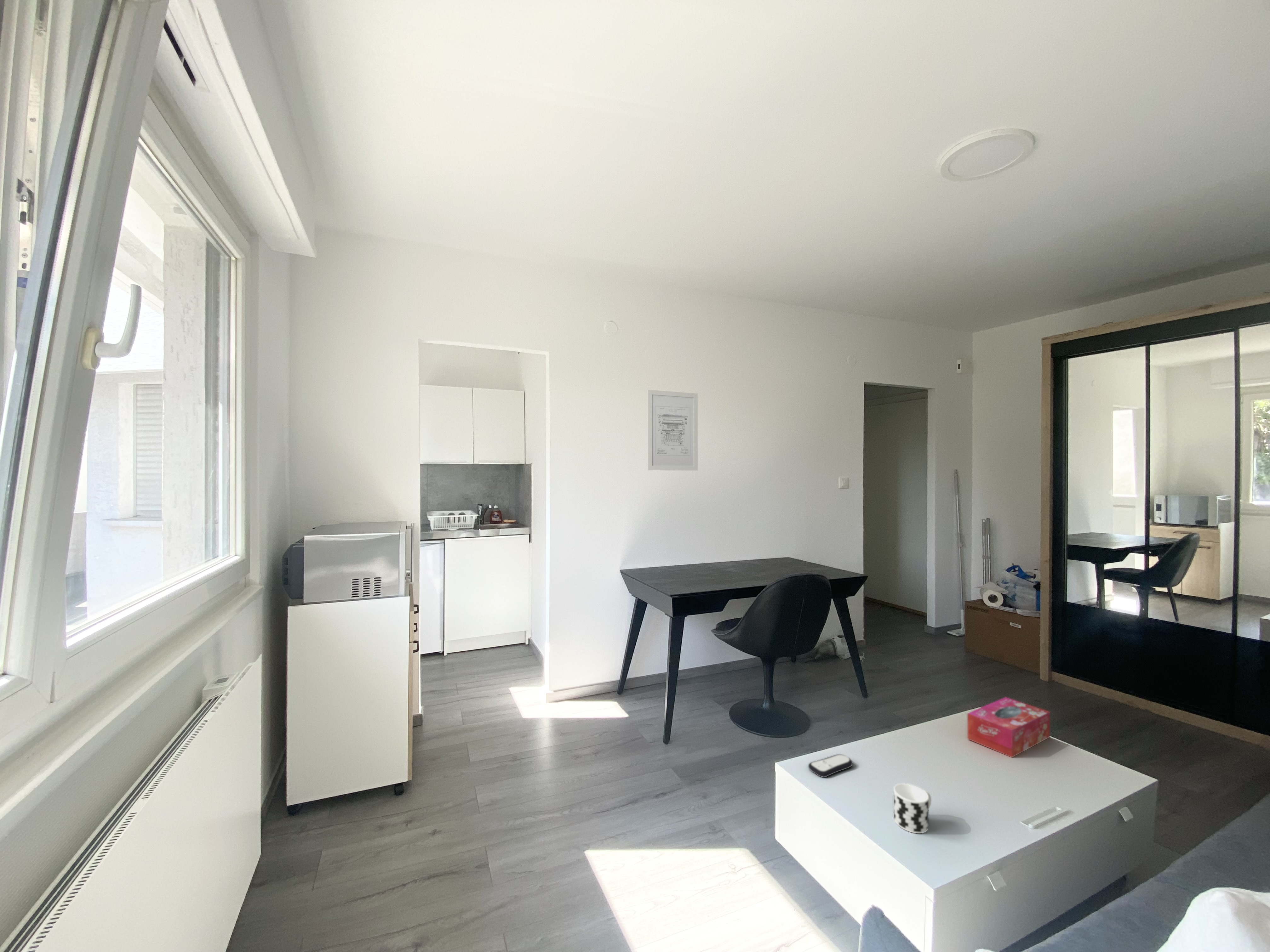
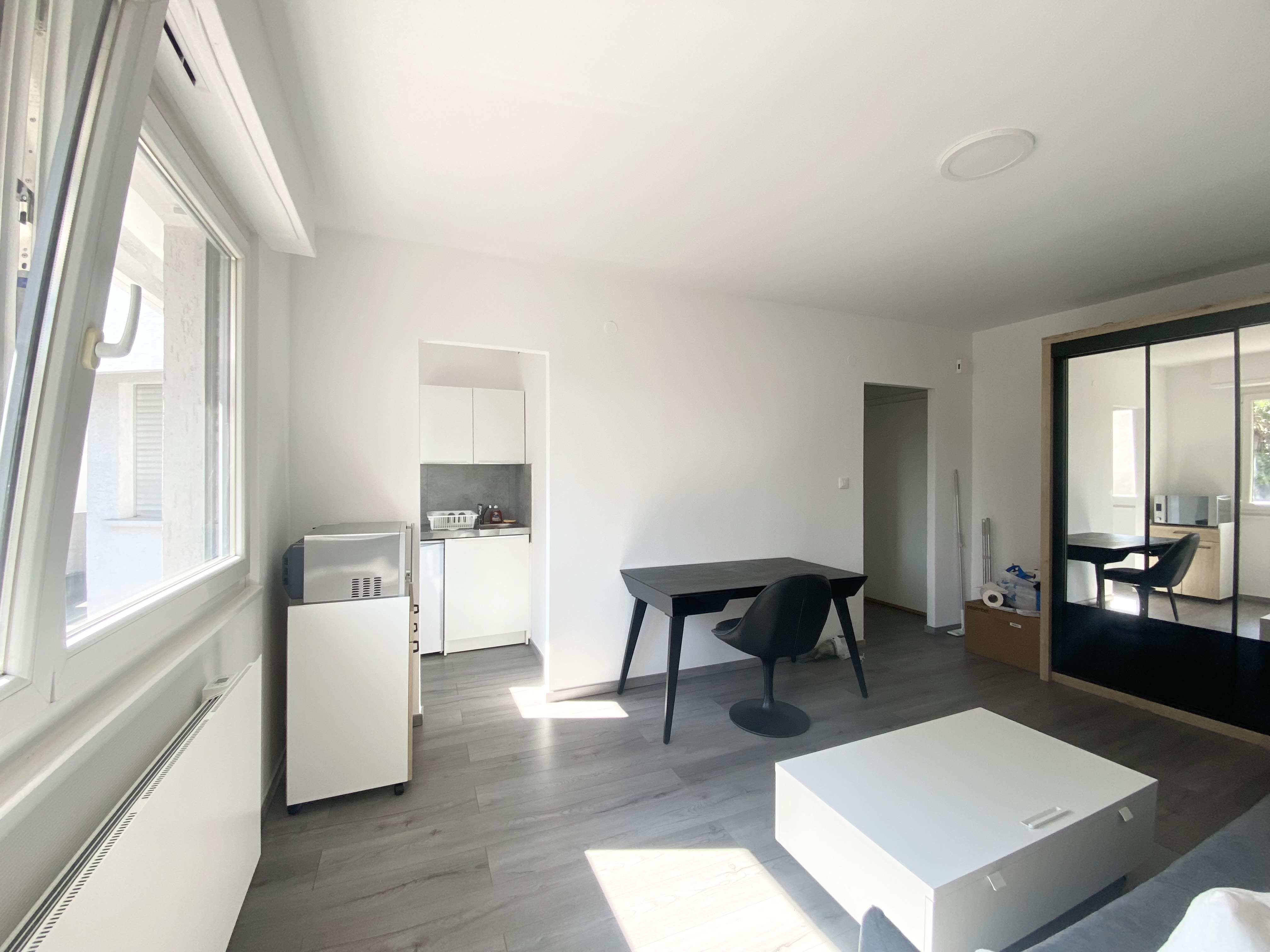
- wall art [647,389,698,471]
- tissue box [967,697,1050,758]
- cup [893,783,932,834]
- remote control [808,754,853,778]
